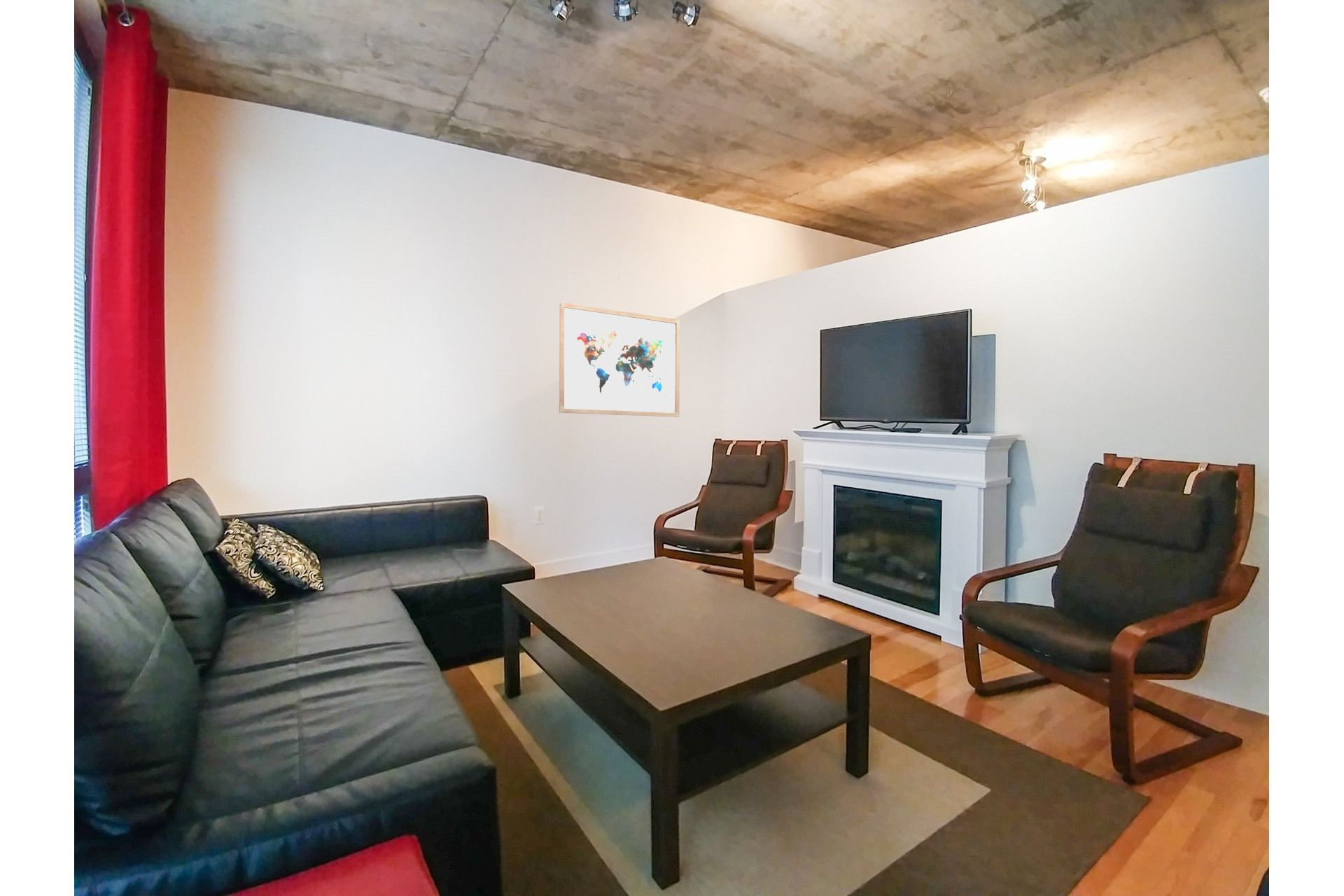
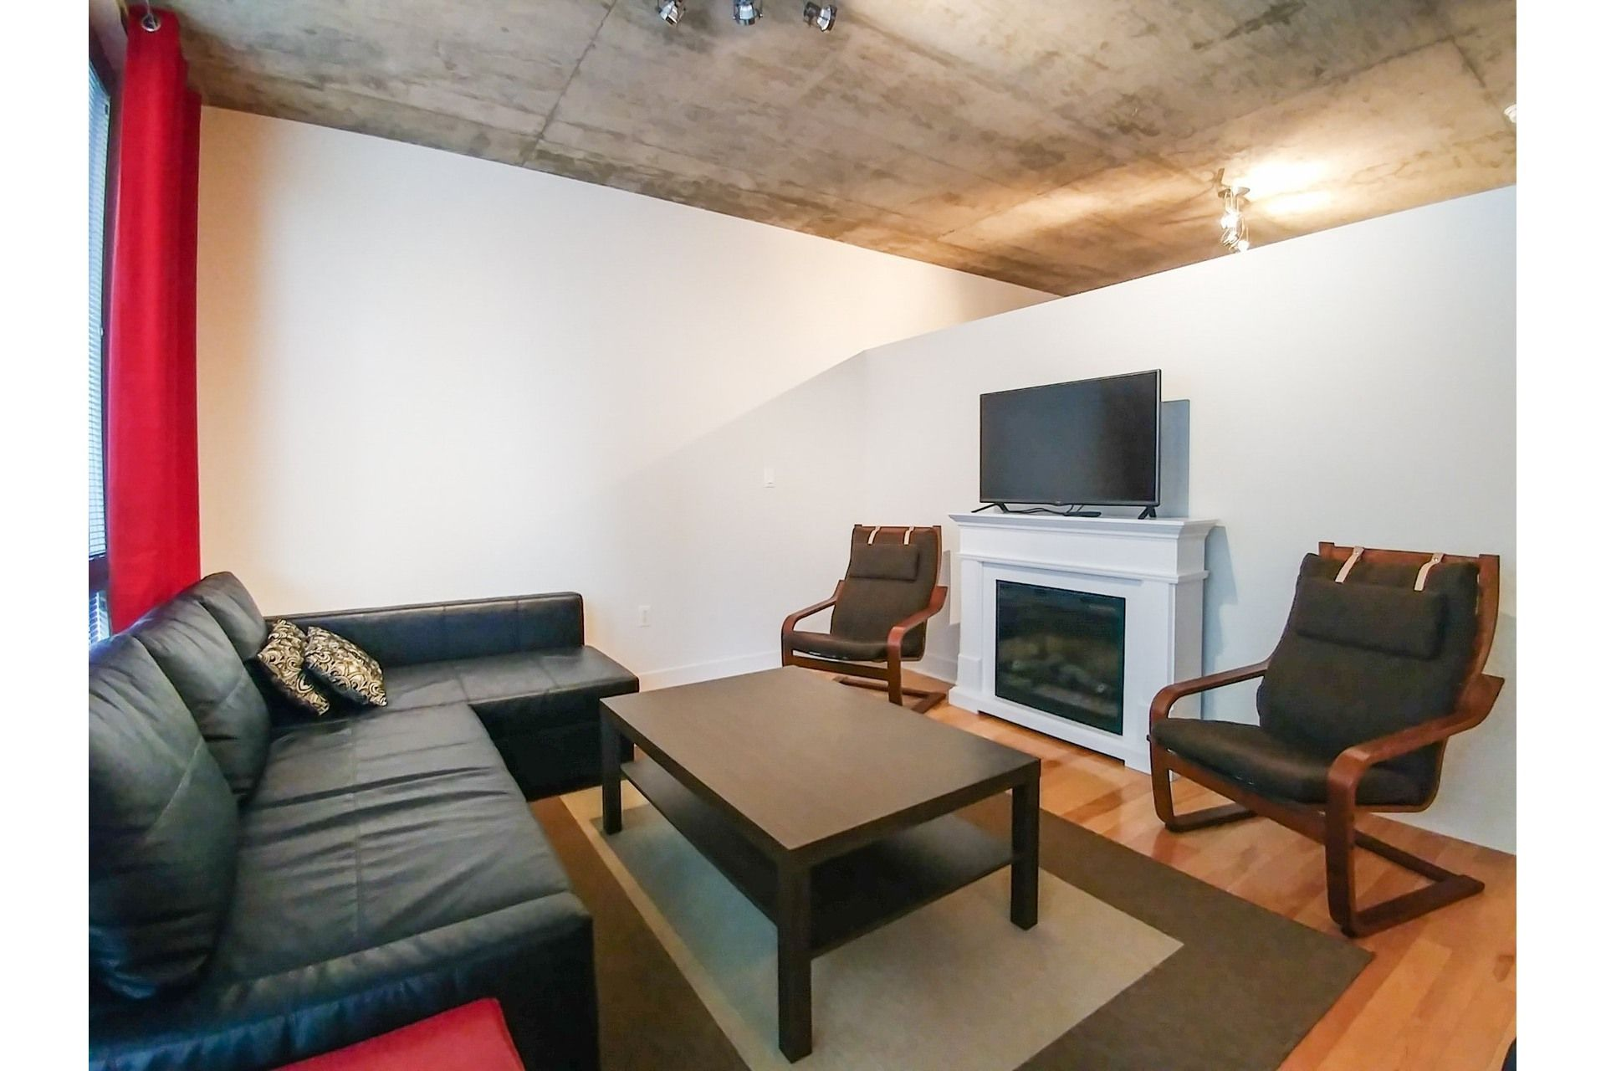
- wall art [559,302,680,418]
